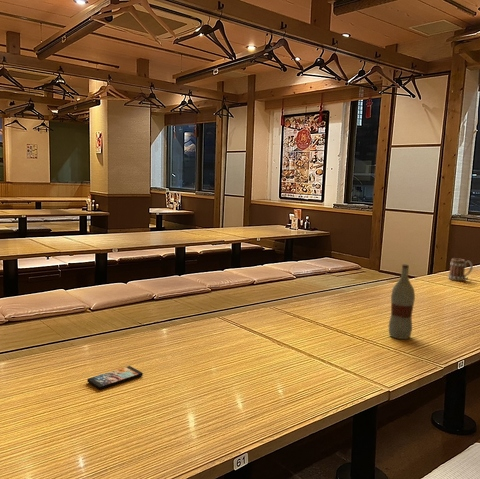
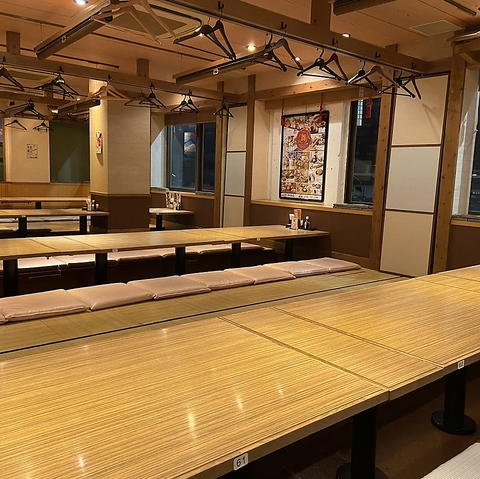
- smartphone [86,365,144,391]
- beer mug [447,257,474,282]
- bottle [388,264,416,340]
